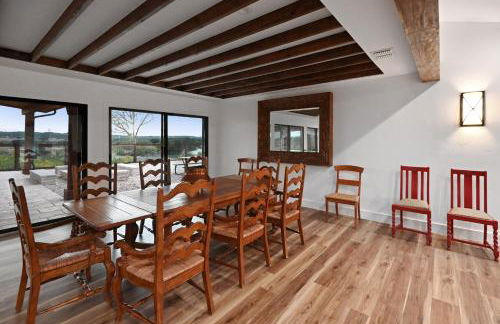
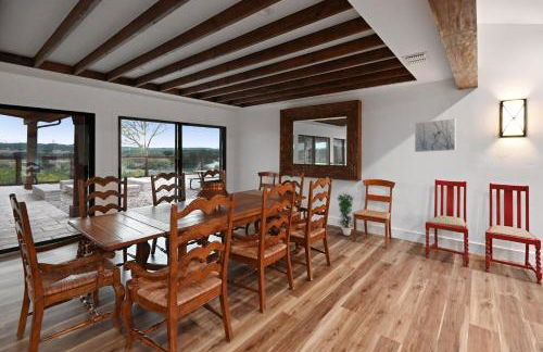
+ potted plant [336,191,355,236]
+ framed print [414,117,457,153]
